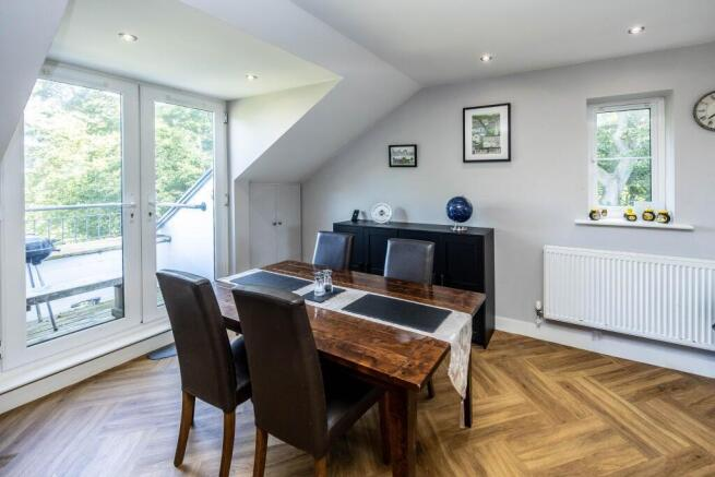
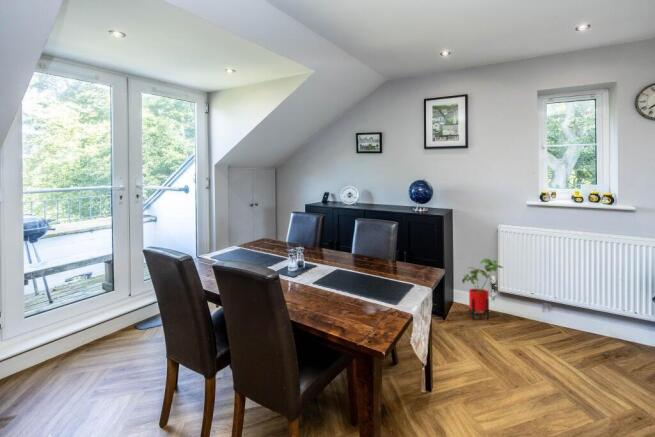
+ house plant [461,258,505,321]
